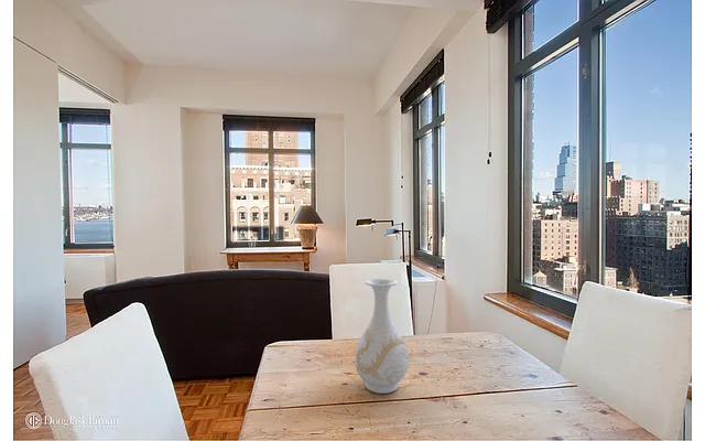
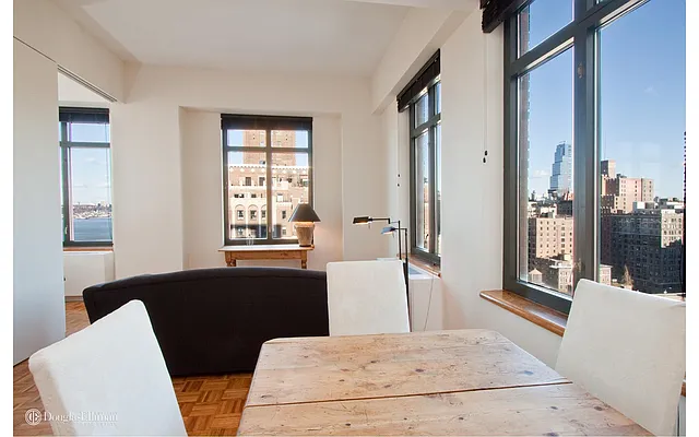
- vase [354,278,410,395]
